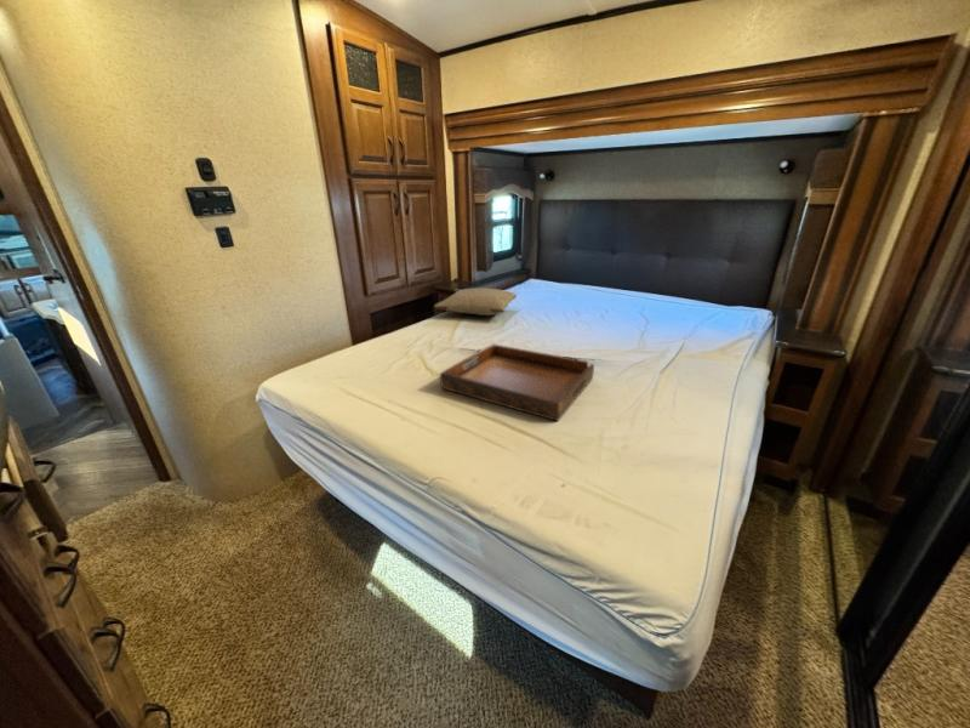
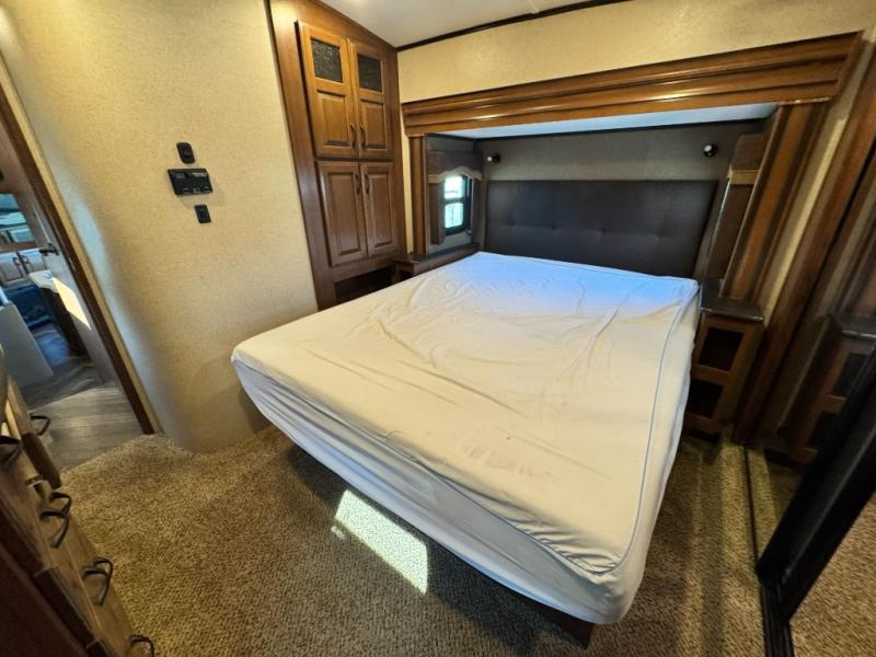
- pillow [433,288,518,317]
- serving tray [439,342,595,422]
